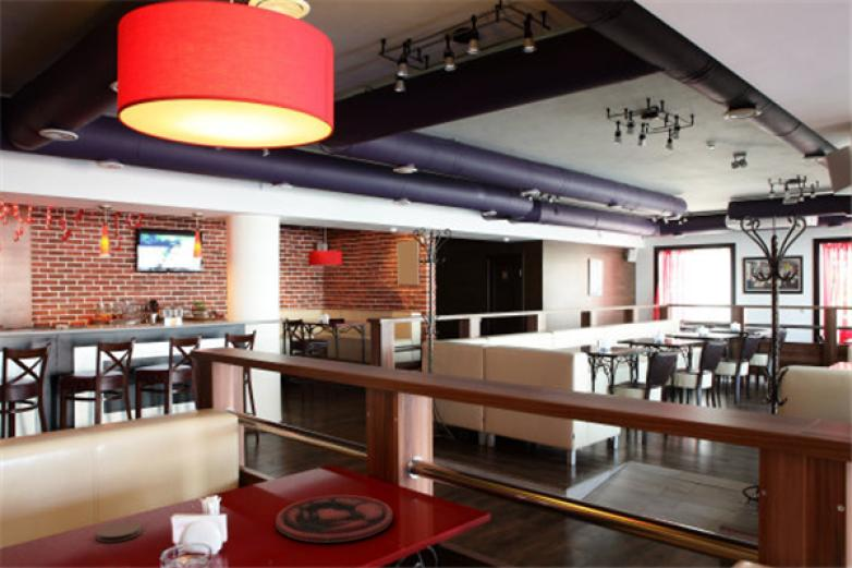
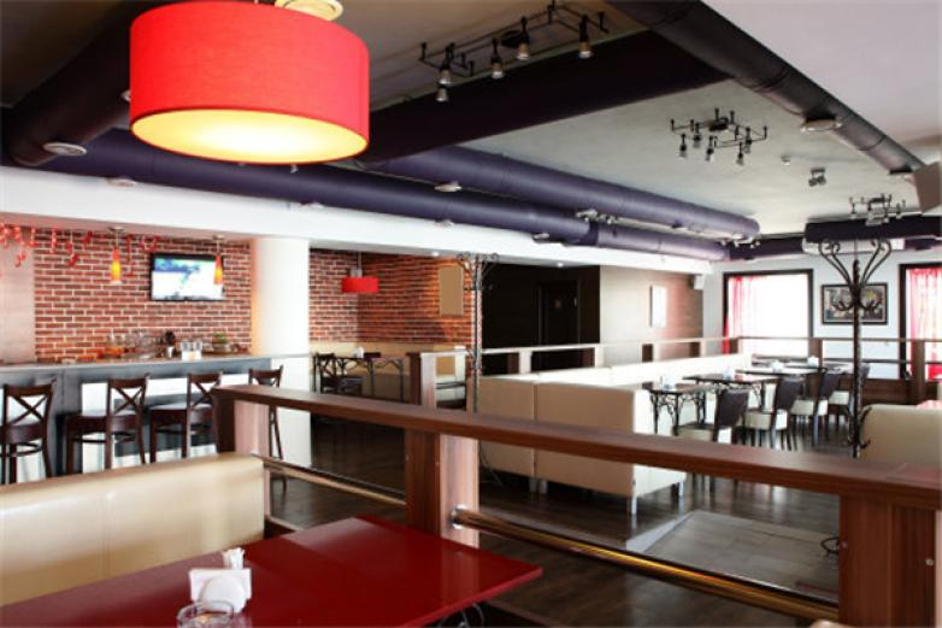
- plate [275,494,393,544]
- coaster [96,520,143,544]
